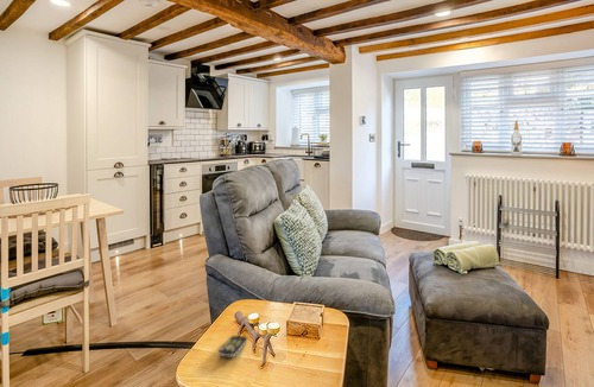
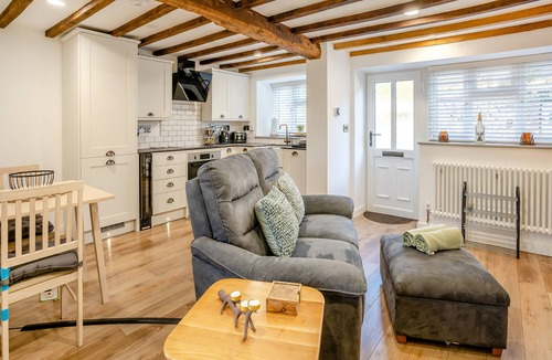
- remote control [217,335,248,359]
